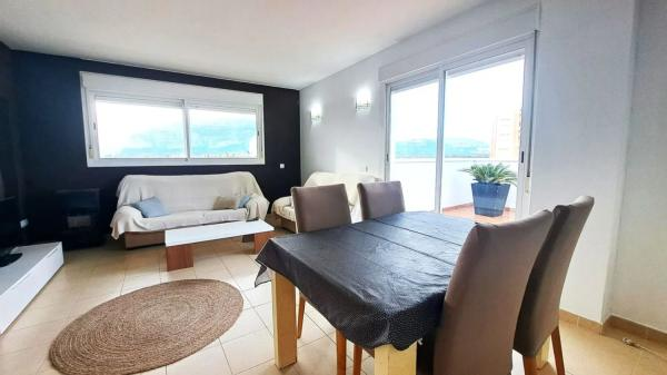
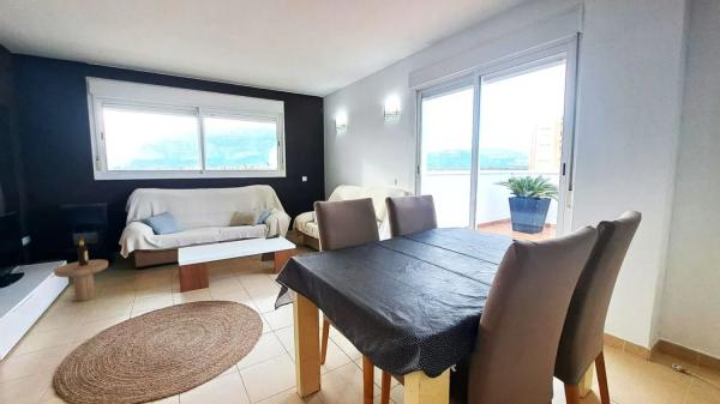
+ side table [53,237,109,302]
